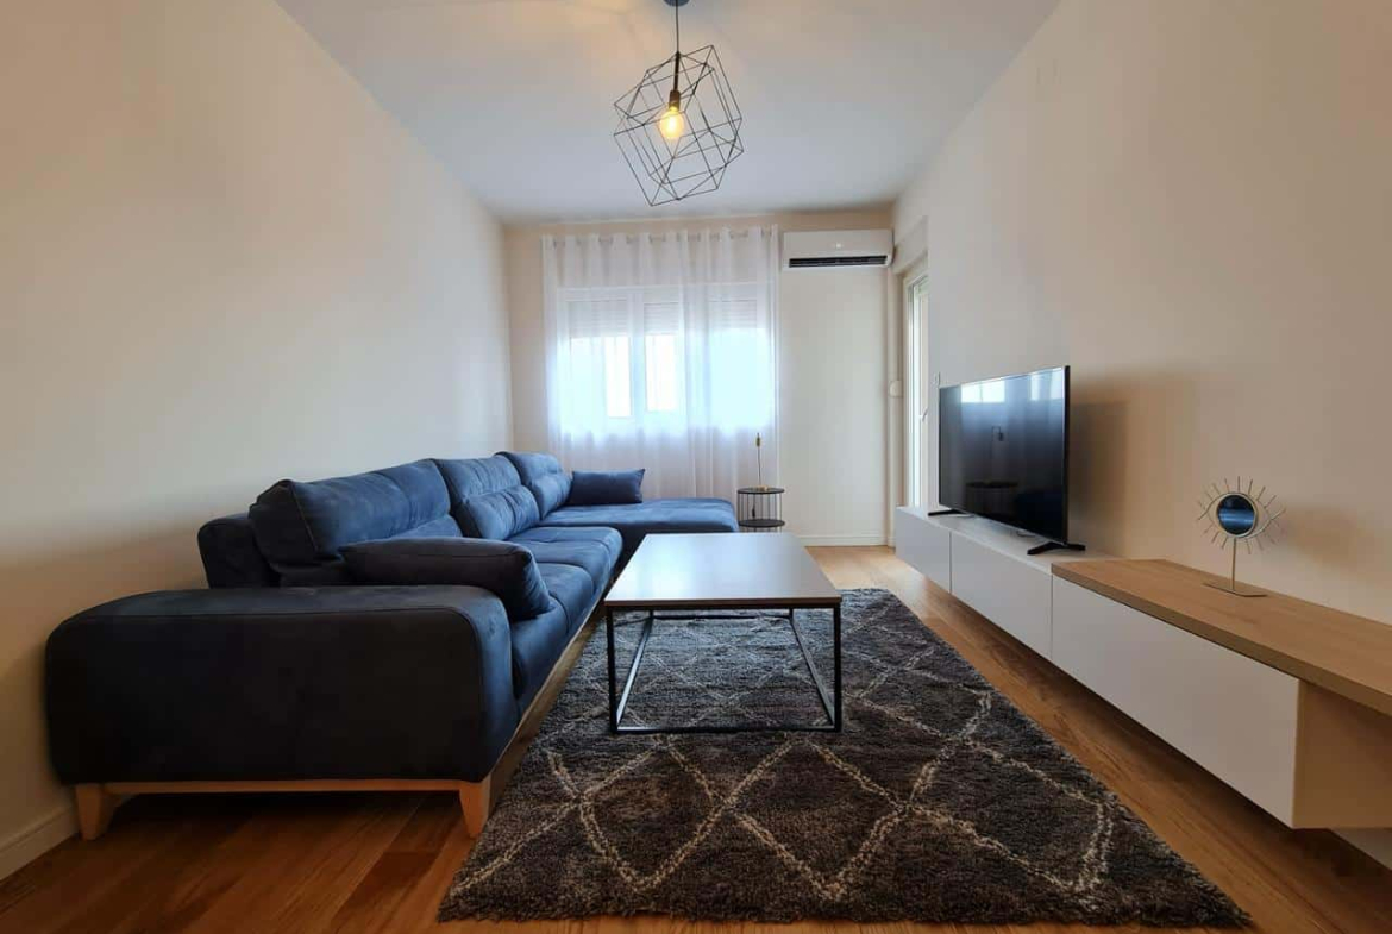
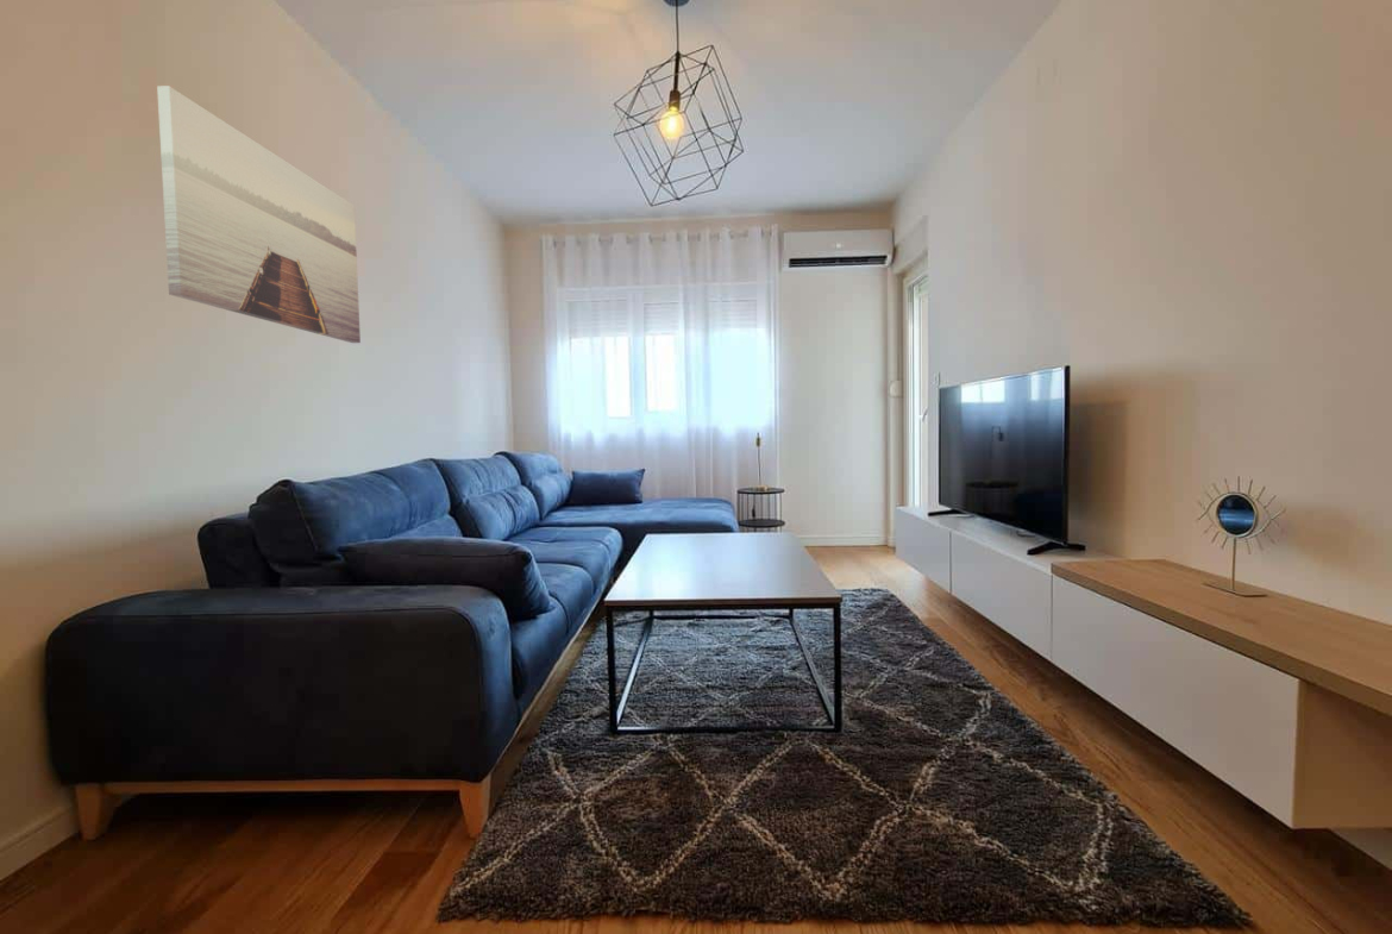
+ wall art [156,84,362,344]
